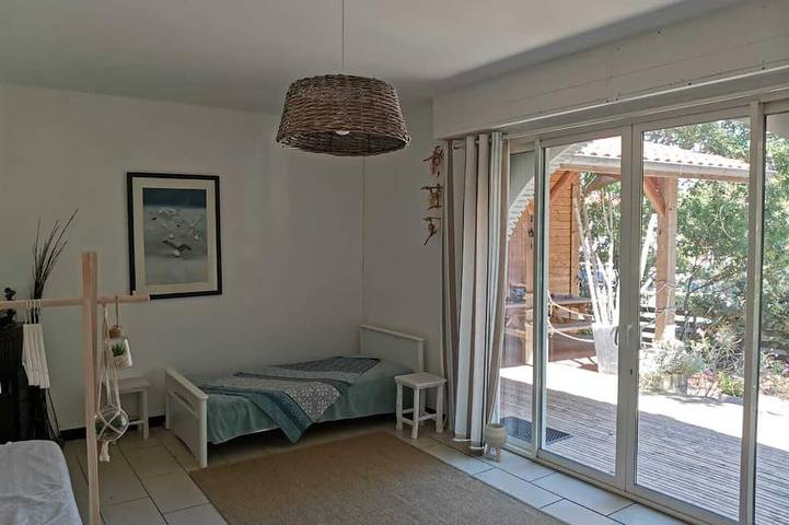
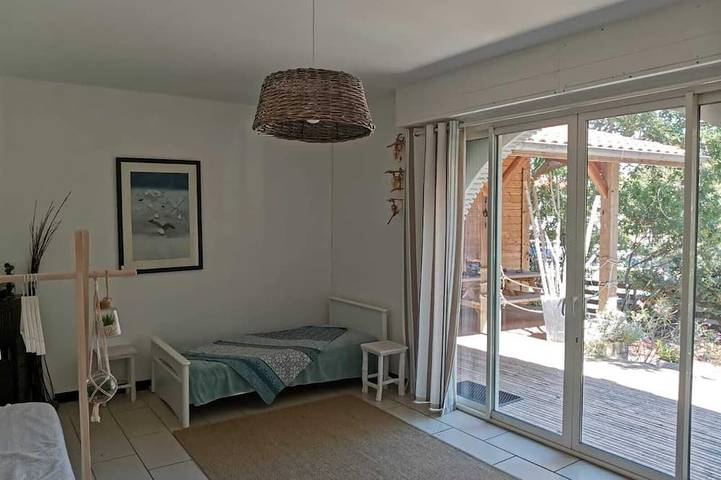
- planter [483,422,509,463]
